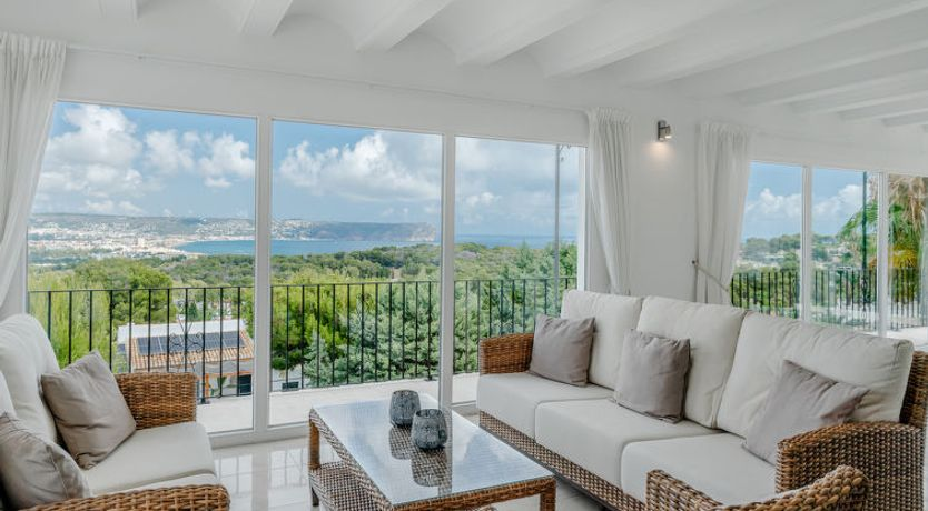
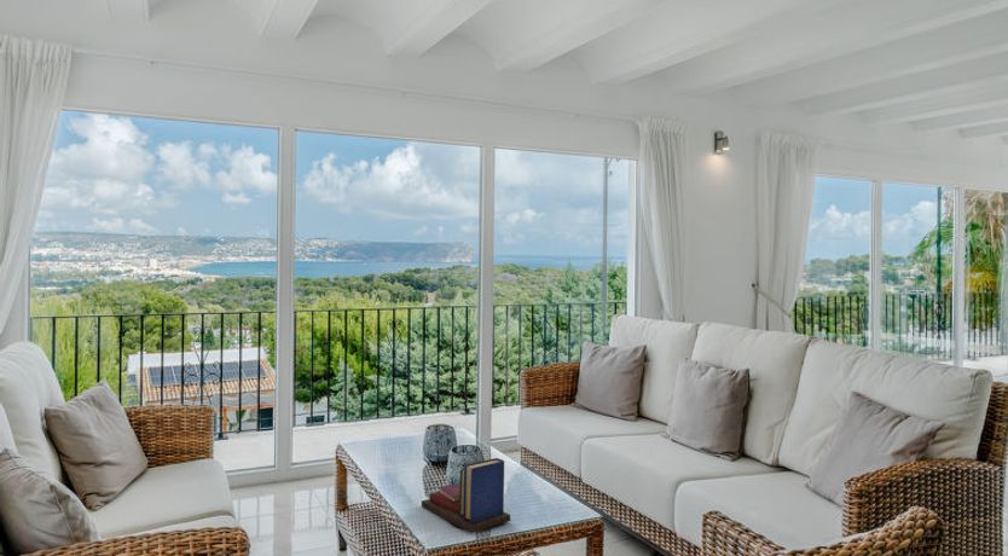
+ book [421,457,511,534]
